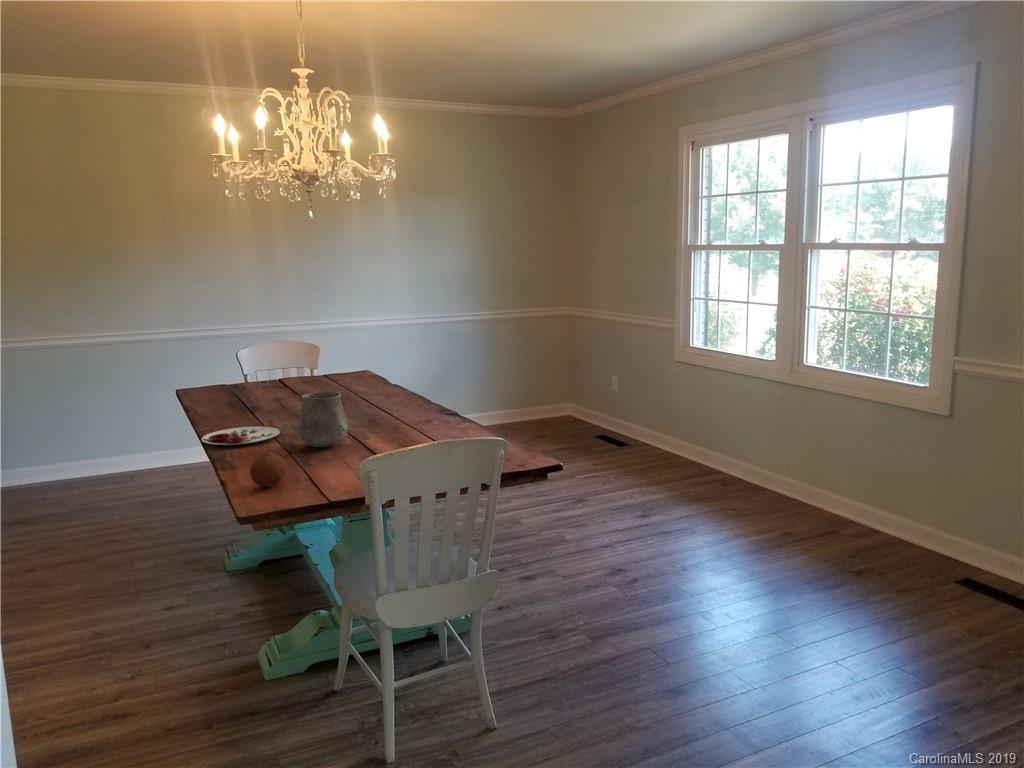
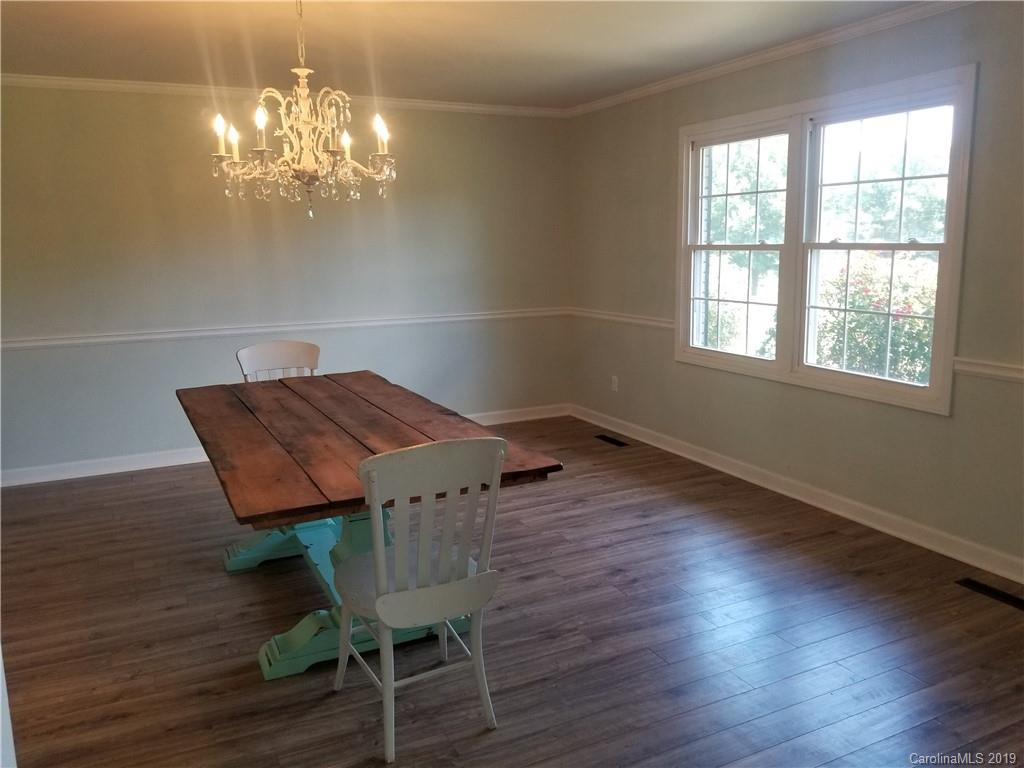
- plate [201,426,281,446]
- ceramic cup [297,391,352,448]
- fruit [249,451,288,488]
